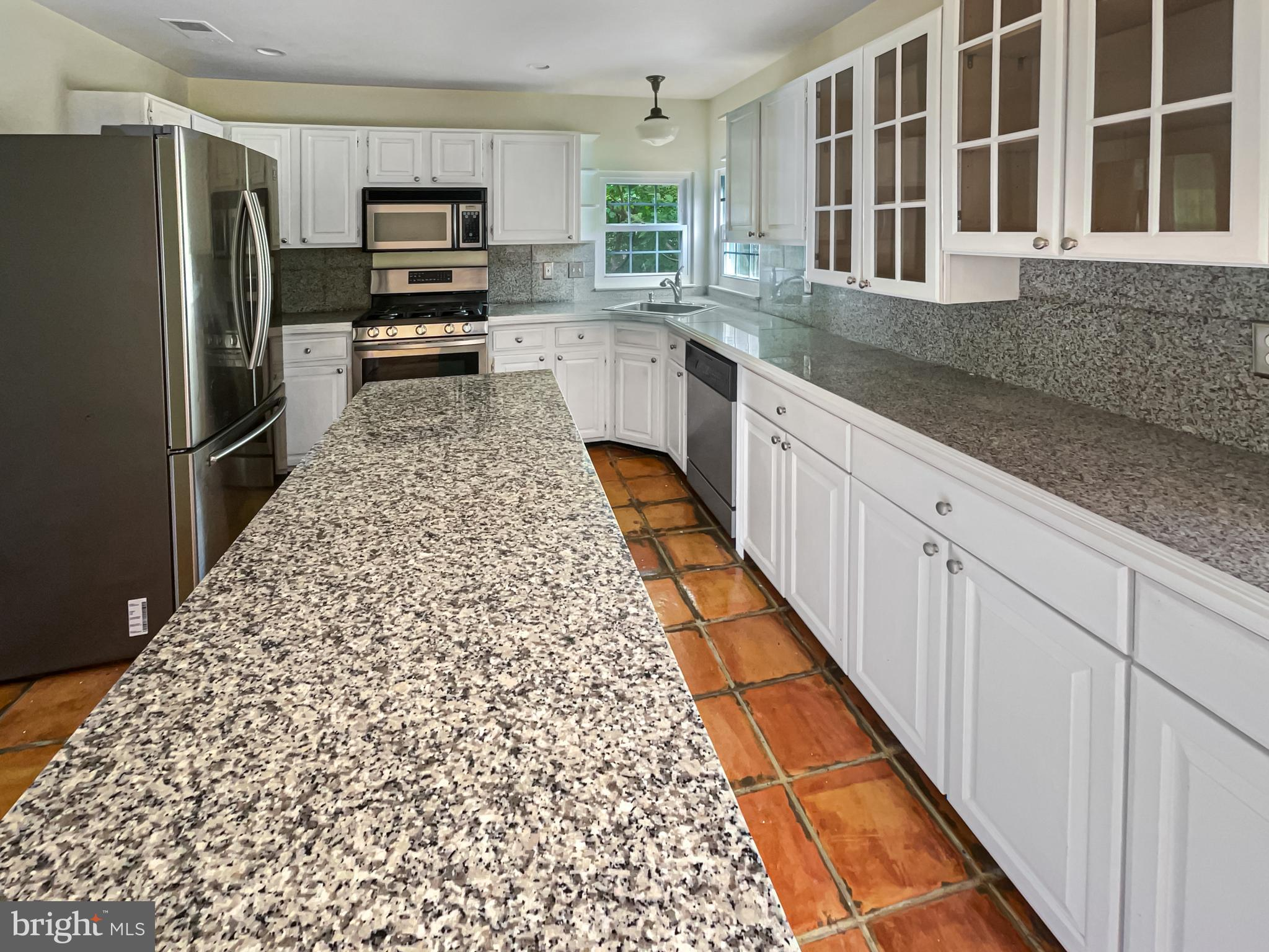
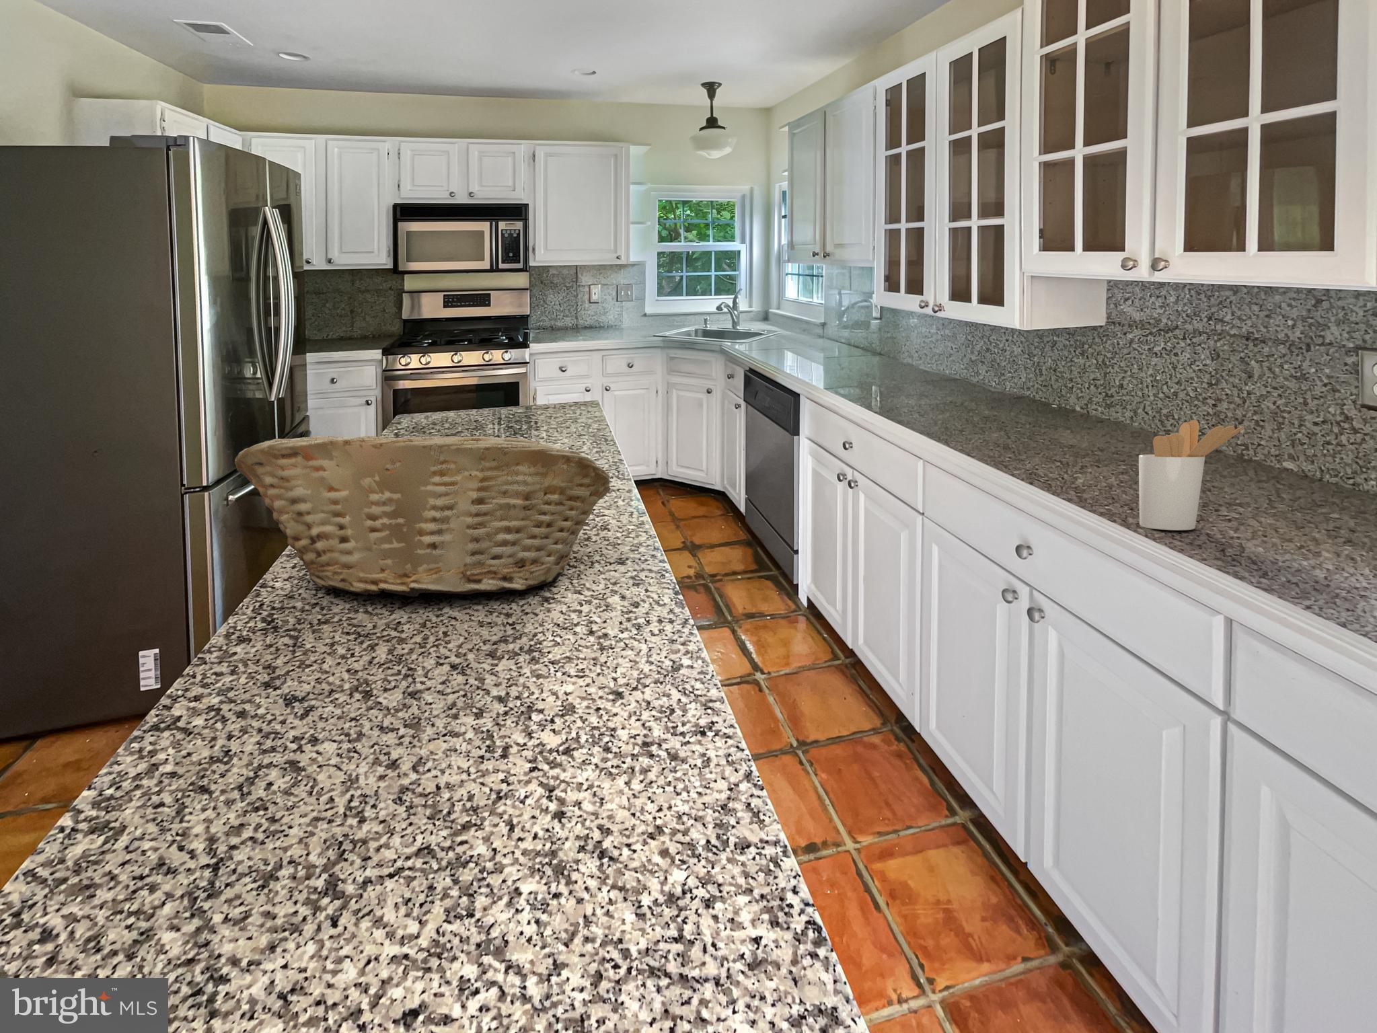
+ utensil holder [1138,419,1245,531]
+ fruit basket [234,435,612,597]
